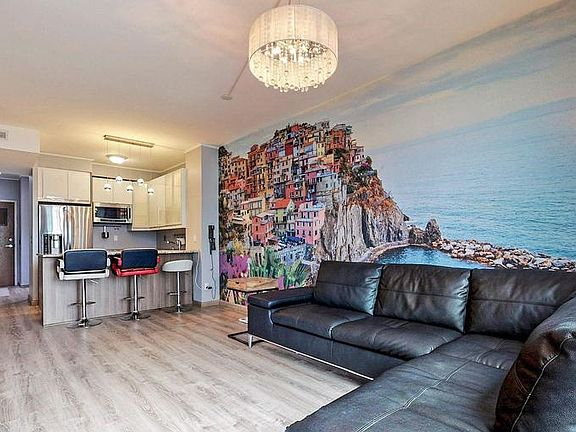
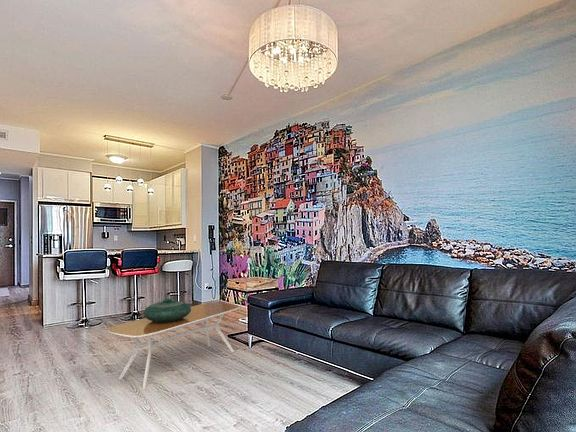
+ decorative bowl [142,298,191,323]
+ coffee table [107,302,240,390]
